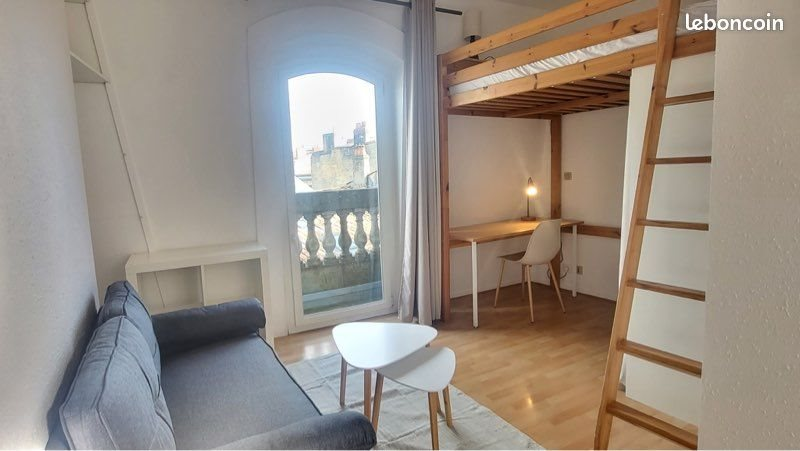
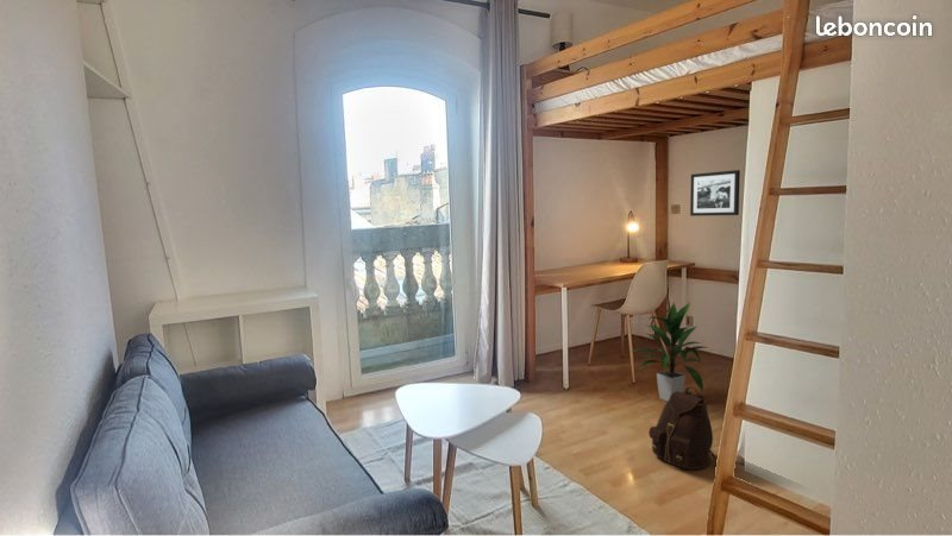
+ backpack [647,385,718,471]
+ picture frame [689,169,741,217]
+ indoor plant [631,301,709,403]
